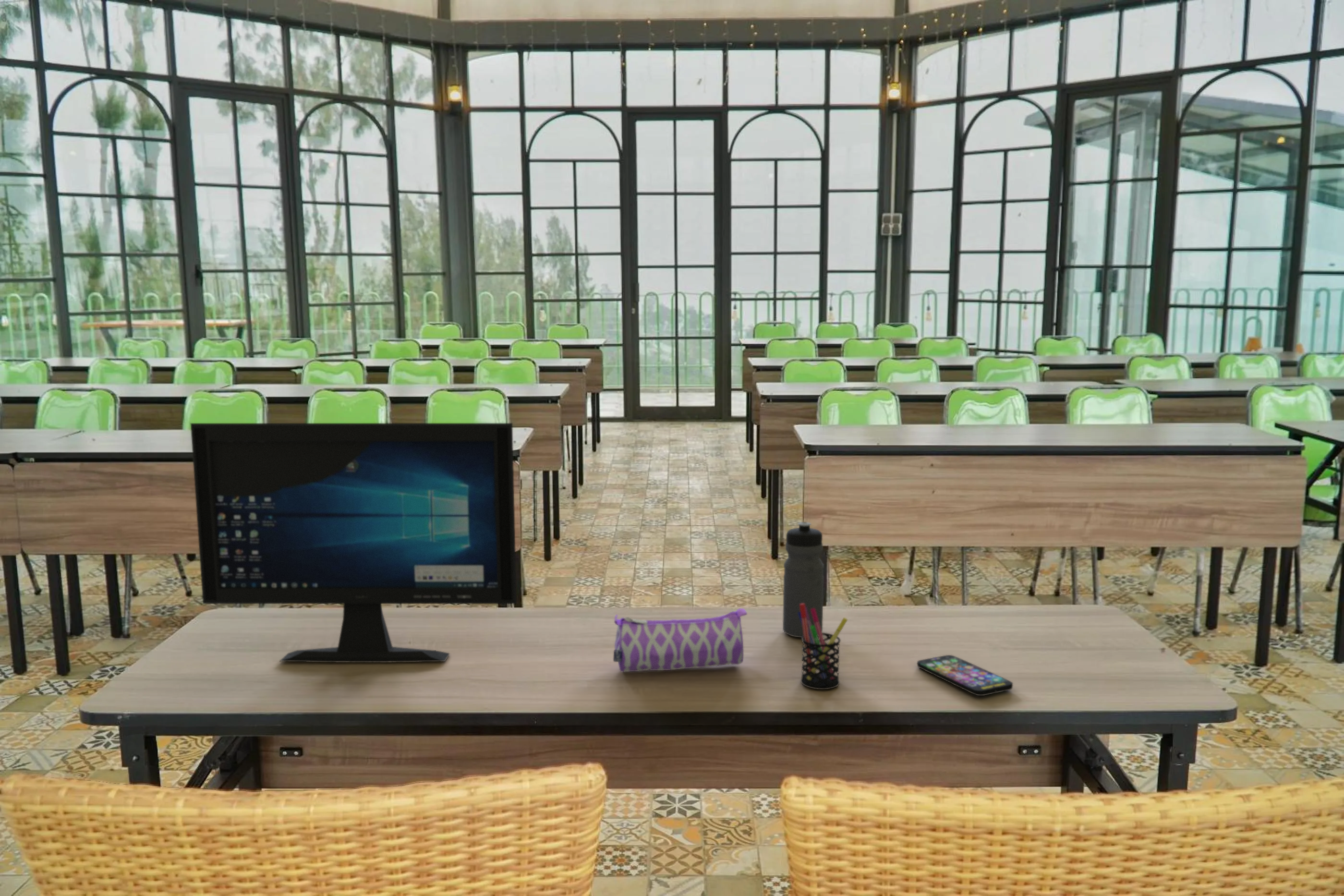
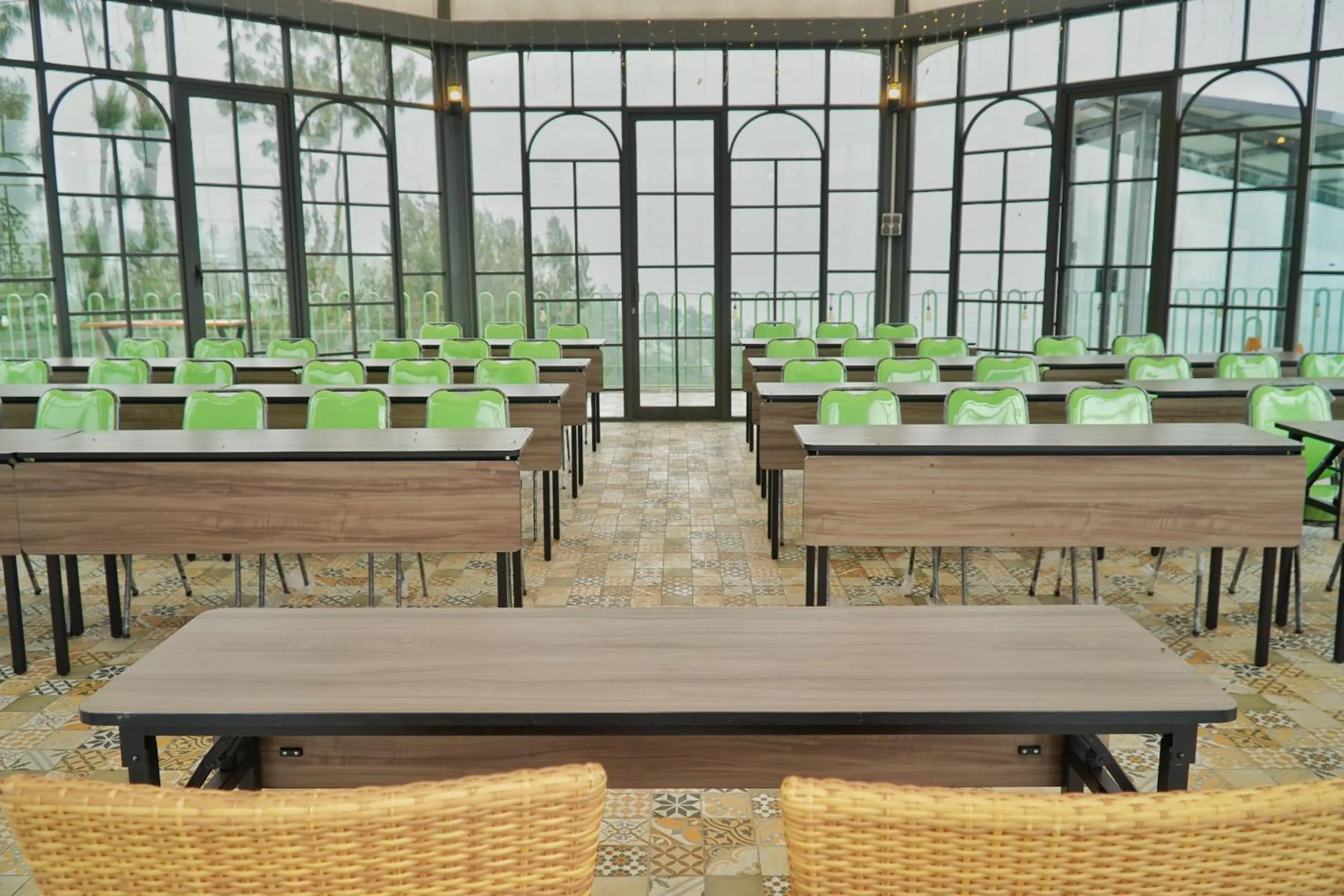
- smartphone [917,654,1013,696]
- pencil case [613,608,748,673]
- pen holder [798,604,848,690]
- water bottle [782,521,824,638]
- computer monitor [190,423,517,663]
